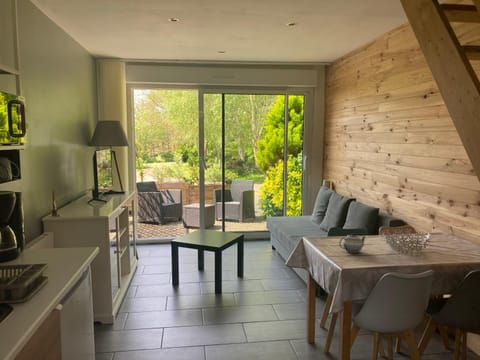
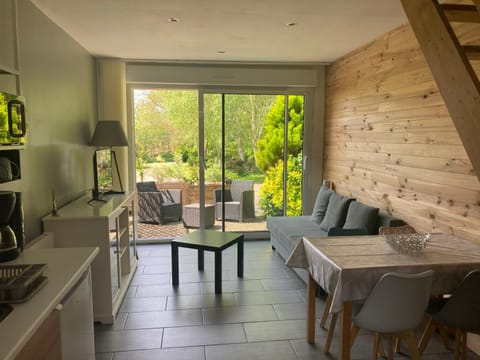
- teapot [338,232,367,254]
